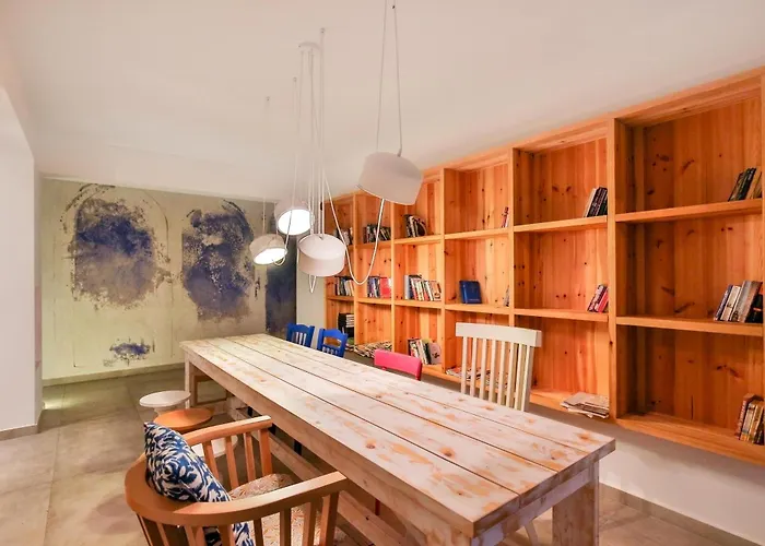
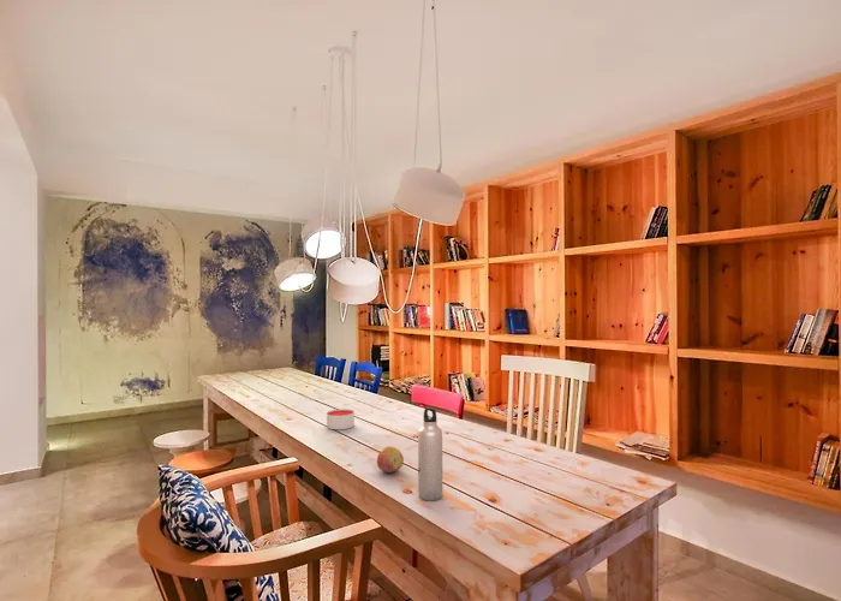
+ fruit [376,445,405,474]
+ candle [326,407,356,430]
+ water bottle [417,406,443,501]
